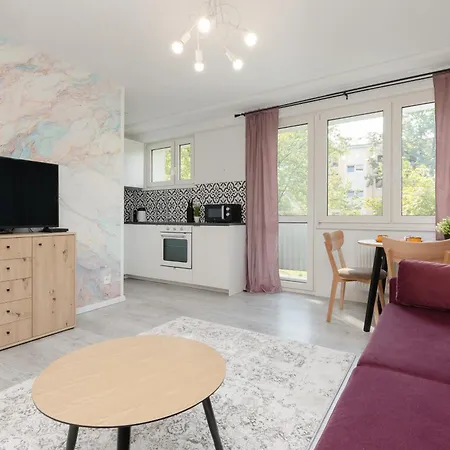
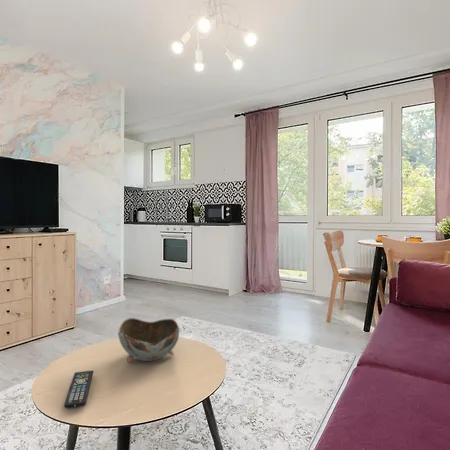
+ bowl [117,317,180,363]
+ remote control [63,370,95,409]
